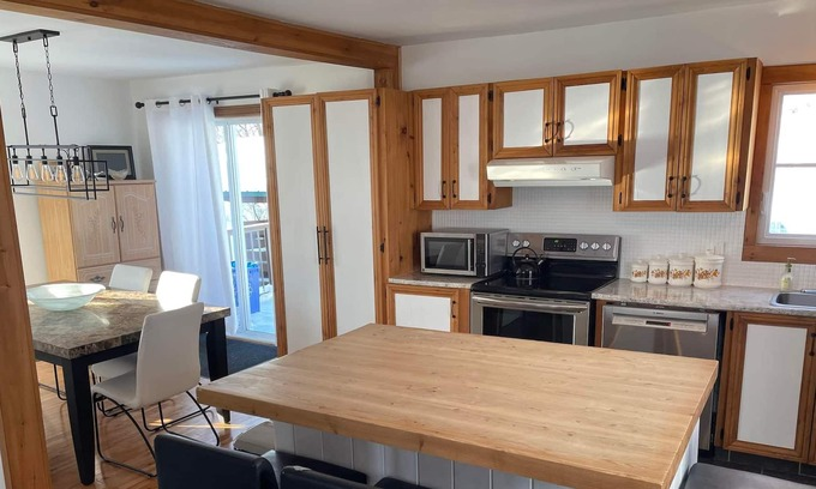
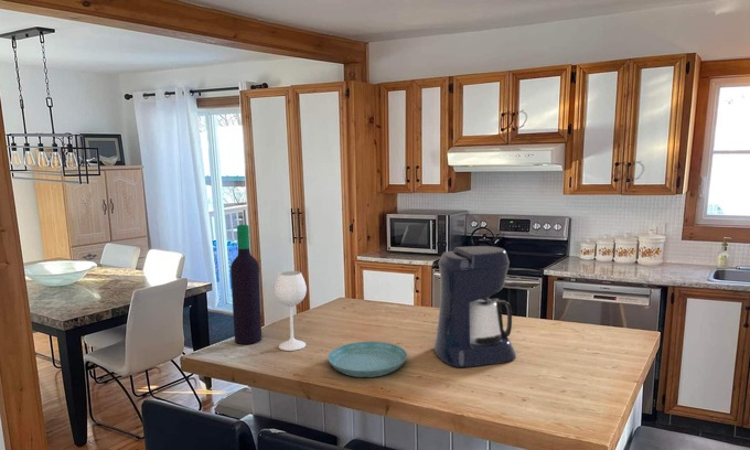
+ coffee maker [433,245,517,368]
+ saucer [328,341,408,378]
+ wine bottle [229,224,308,352]
